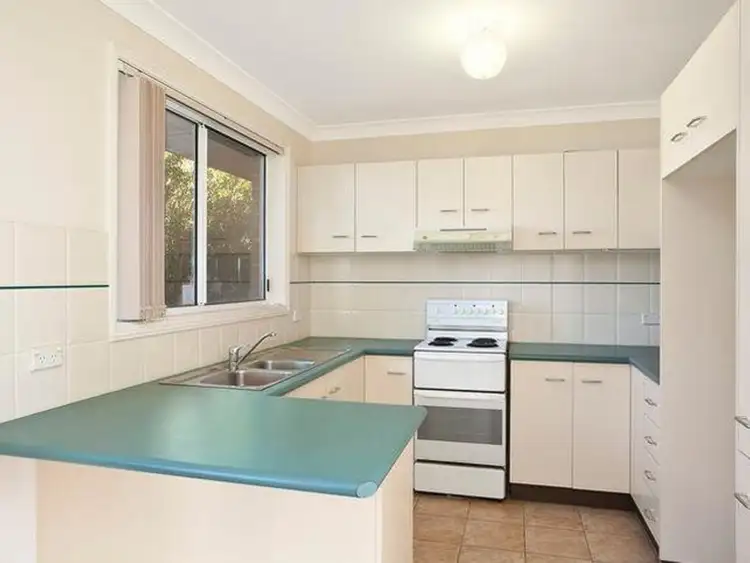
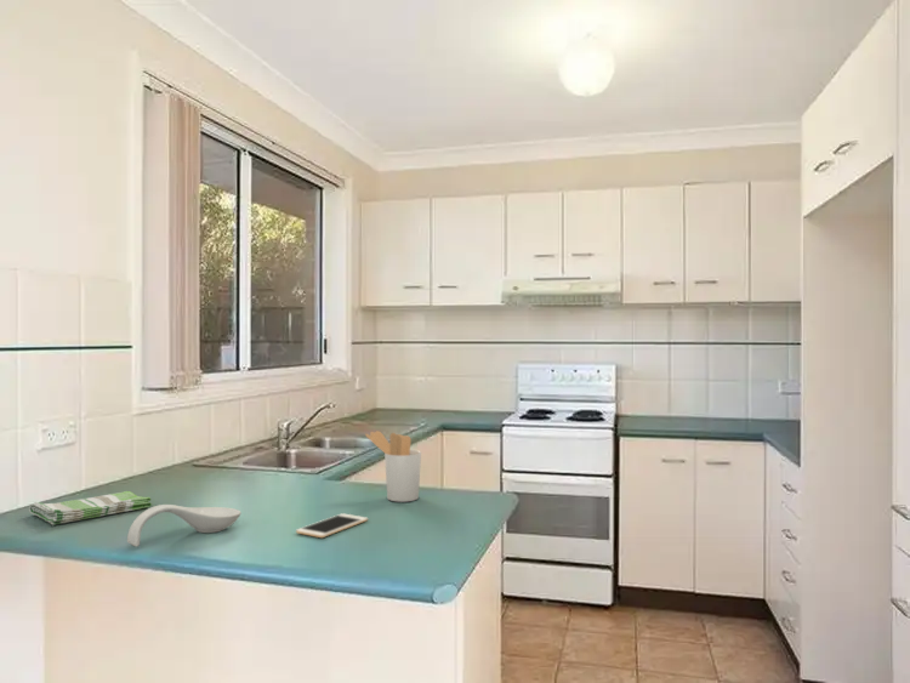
+ dish towel [28,490,153,525]
+ utensil holder [364,429,422,503]
+ cell phone [295,512,369,539]
+ spoon rest [126,503,241,548]
